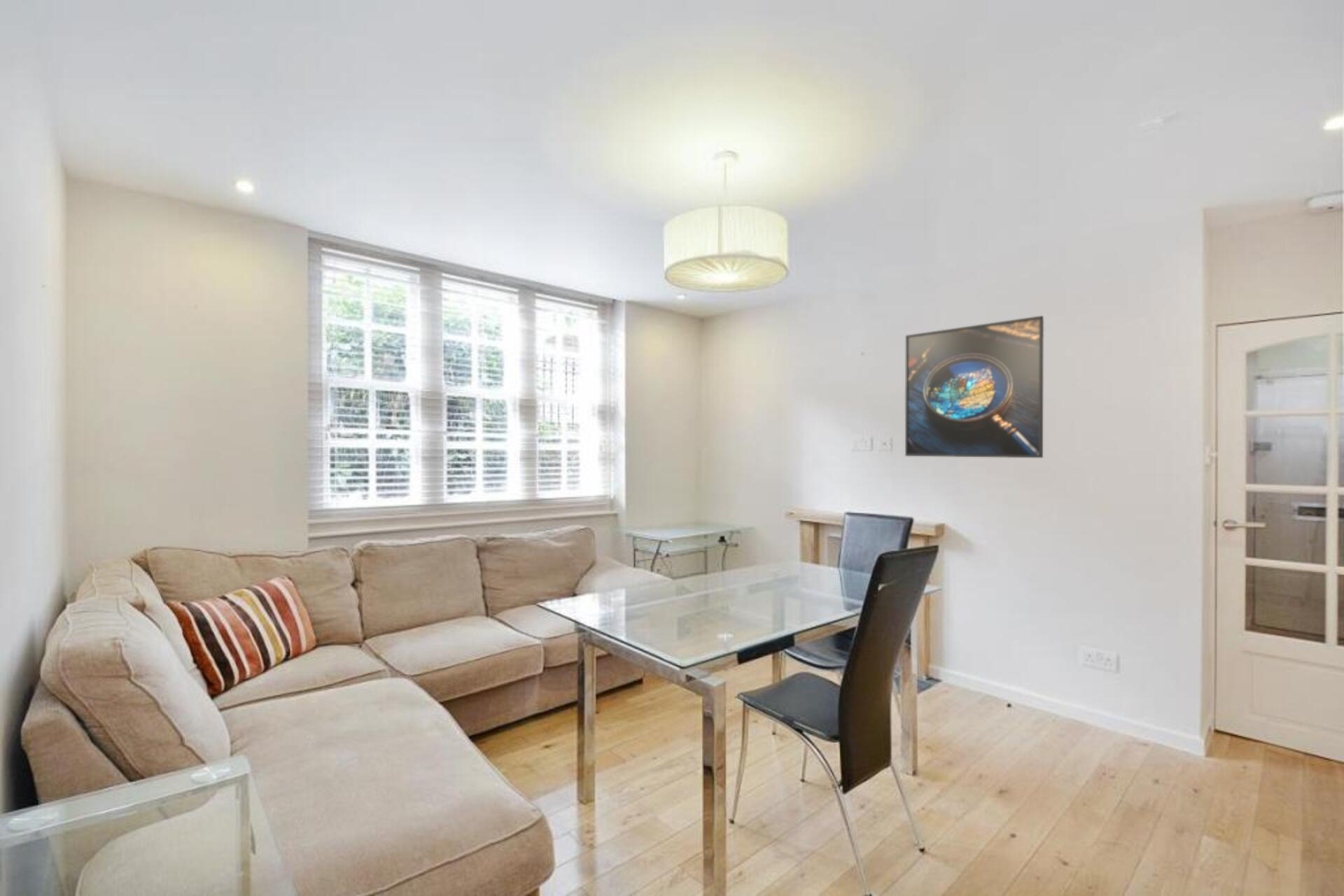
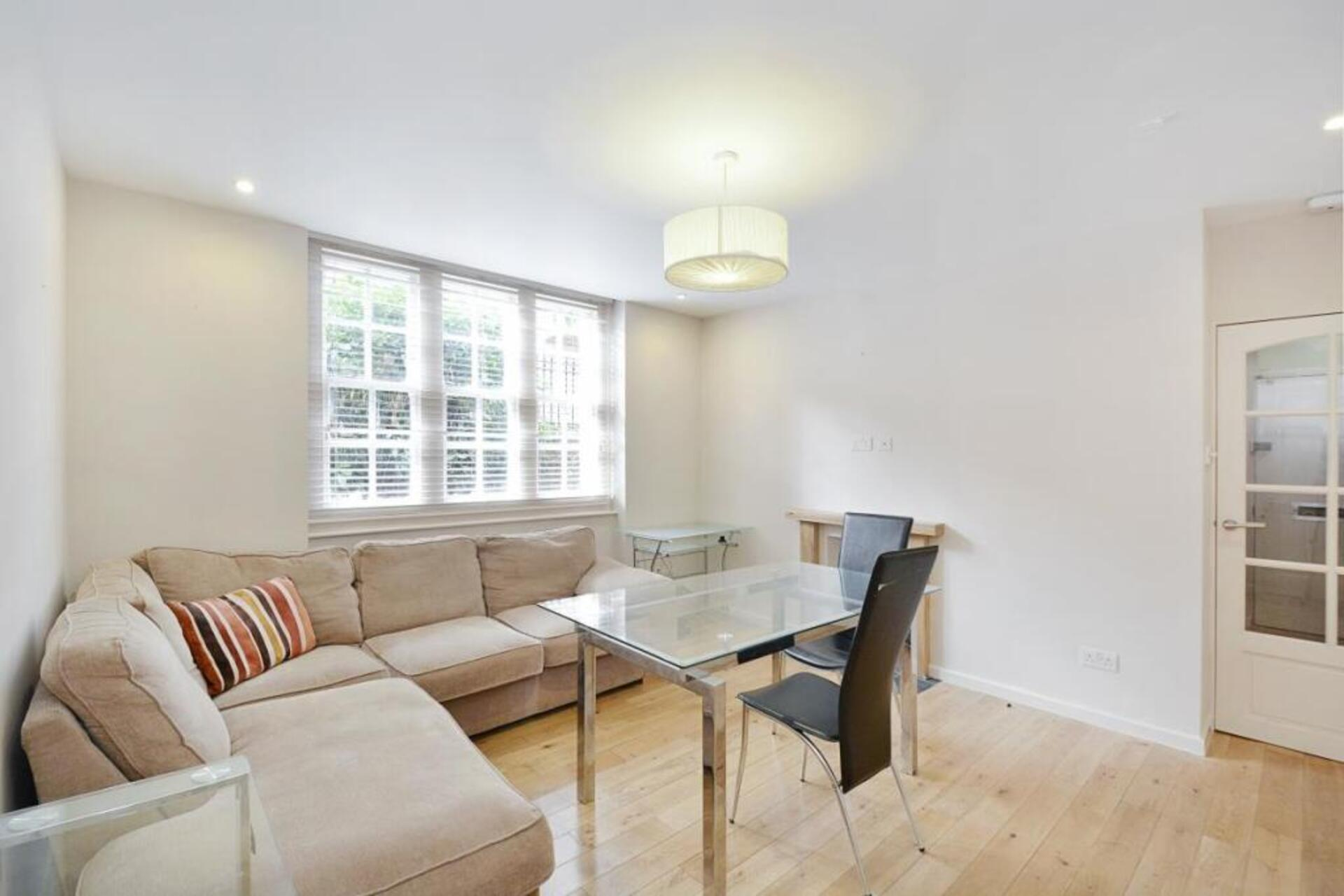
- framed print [904,315,1044,458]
